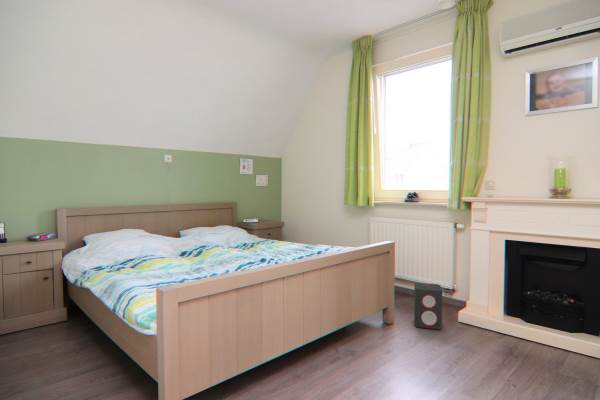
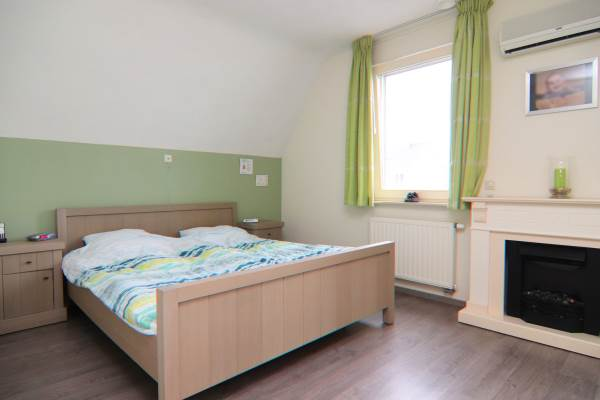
- speaker [413,282,443,330]
